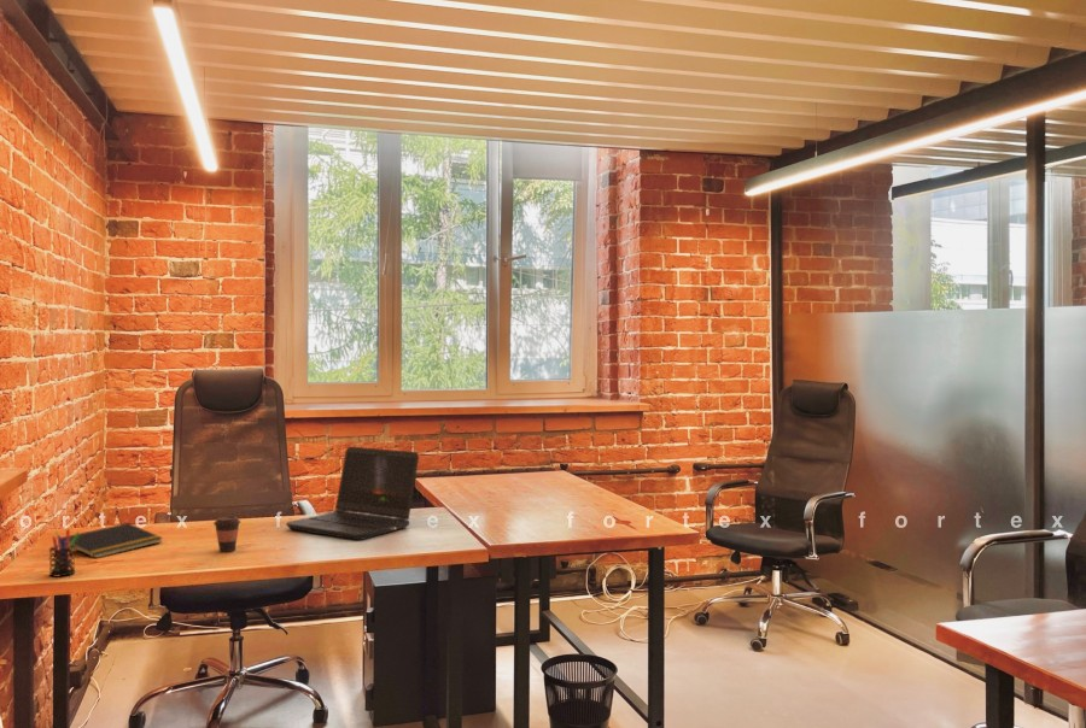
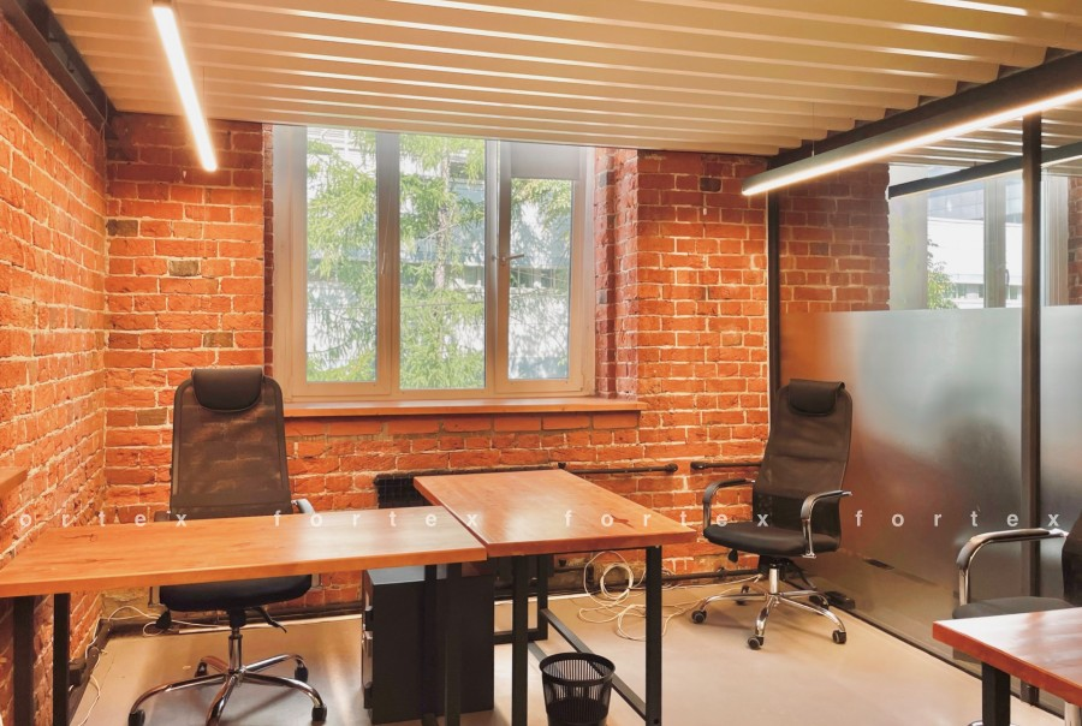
- laptop computer [285,446,420,541]
- pen holder [48,528,81,577]
- coffee cup [212,515,241,553]
- notepad [60,522,164,559]
